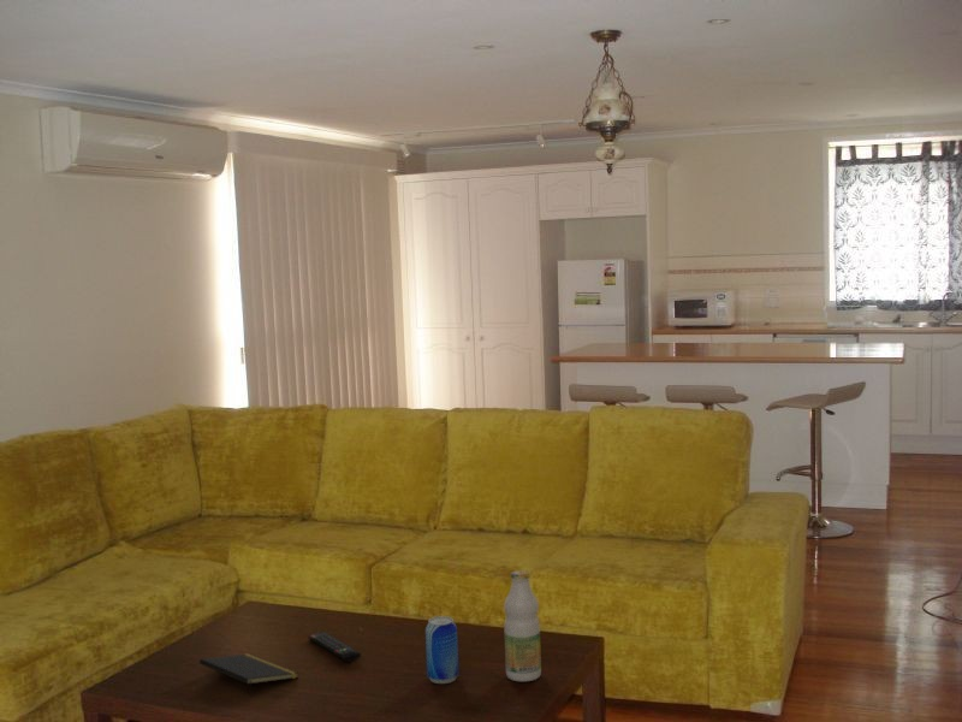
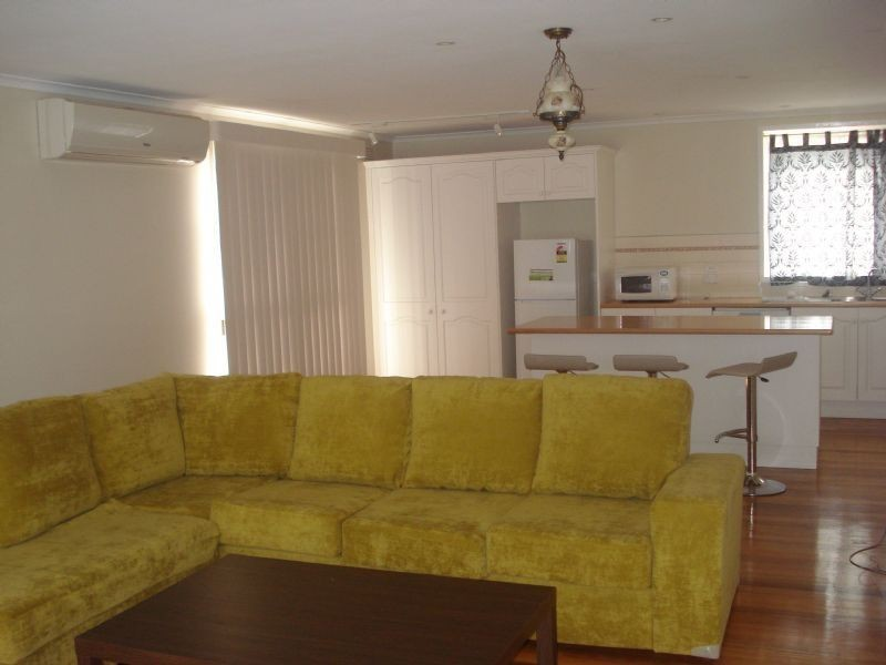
- bottle [503,569,542,682]
- beer can [424,615,459,685]
- notepad [198,652,301,698]
- remote control [307,631,362,662]
